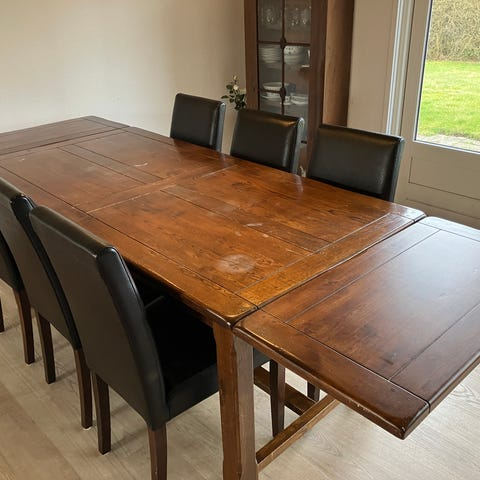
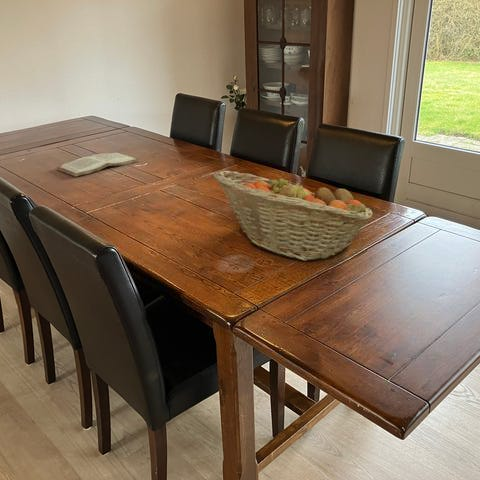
+ book [56,152,140,178]
+ fruit basket [212,170,374,262]
